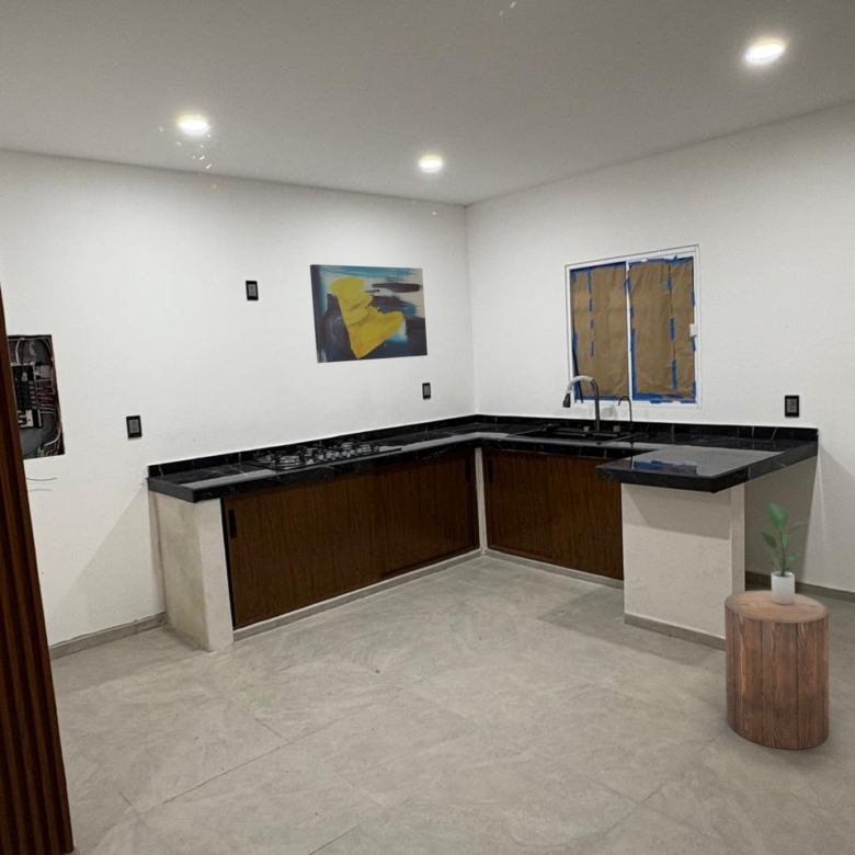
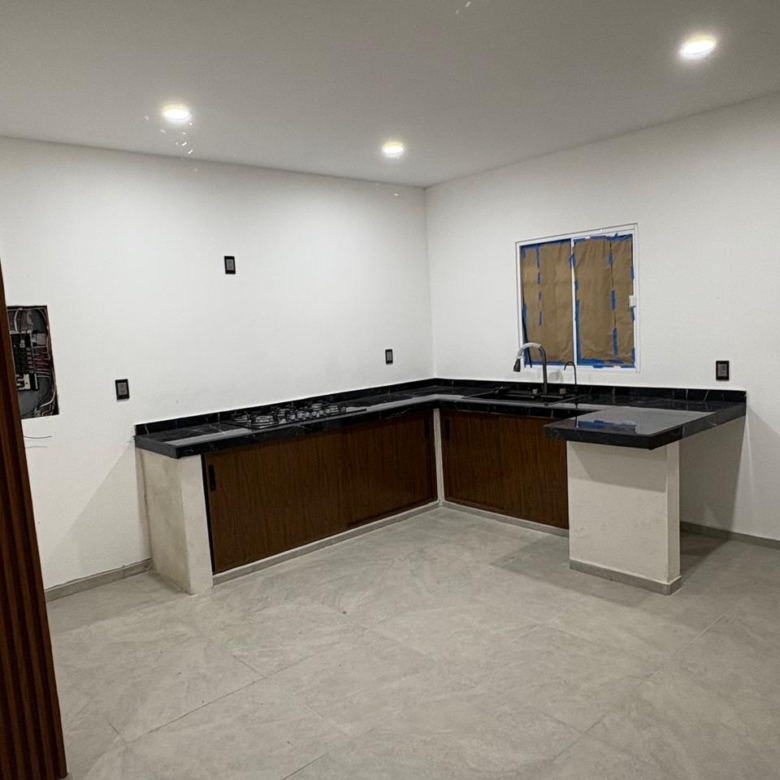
- stool [723,589,830,751]
- wall art [309,263,429,364]
- potted plant [760,502,810,605]
